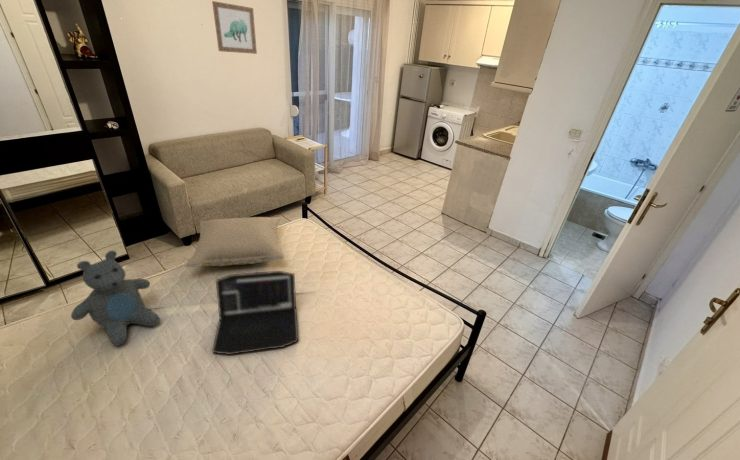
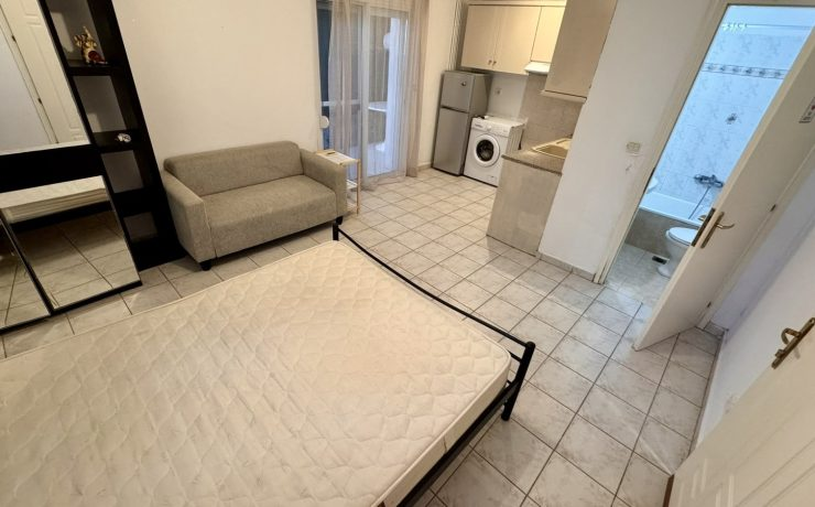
- teddy bear [70,250,161,347]
- wall art [211,0,258,55]
- laptop [211,270,299,356]
- pillow [183,216,285,269]
